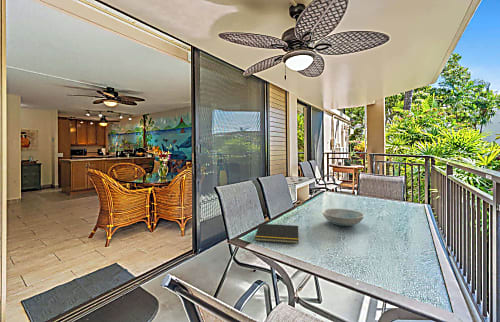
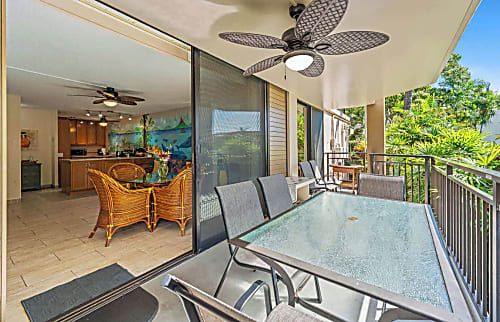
- notepad [254,223,300,244]
- dish [321,208,365,227]
